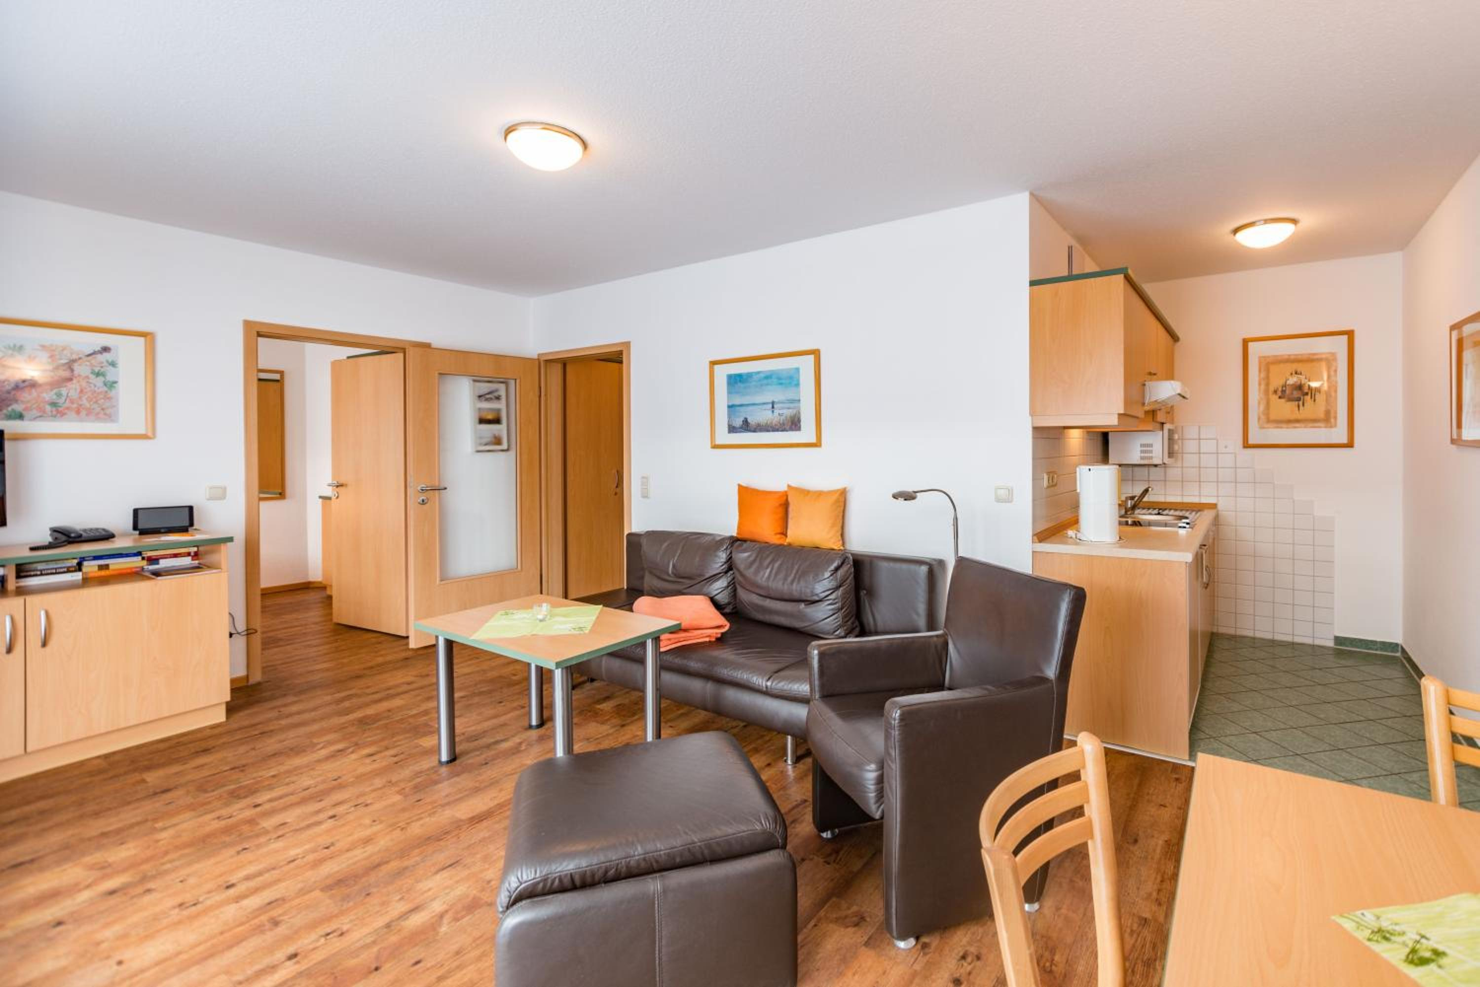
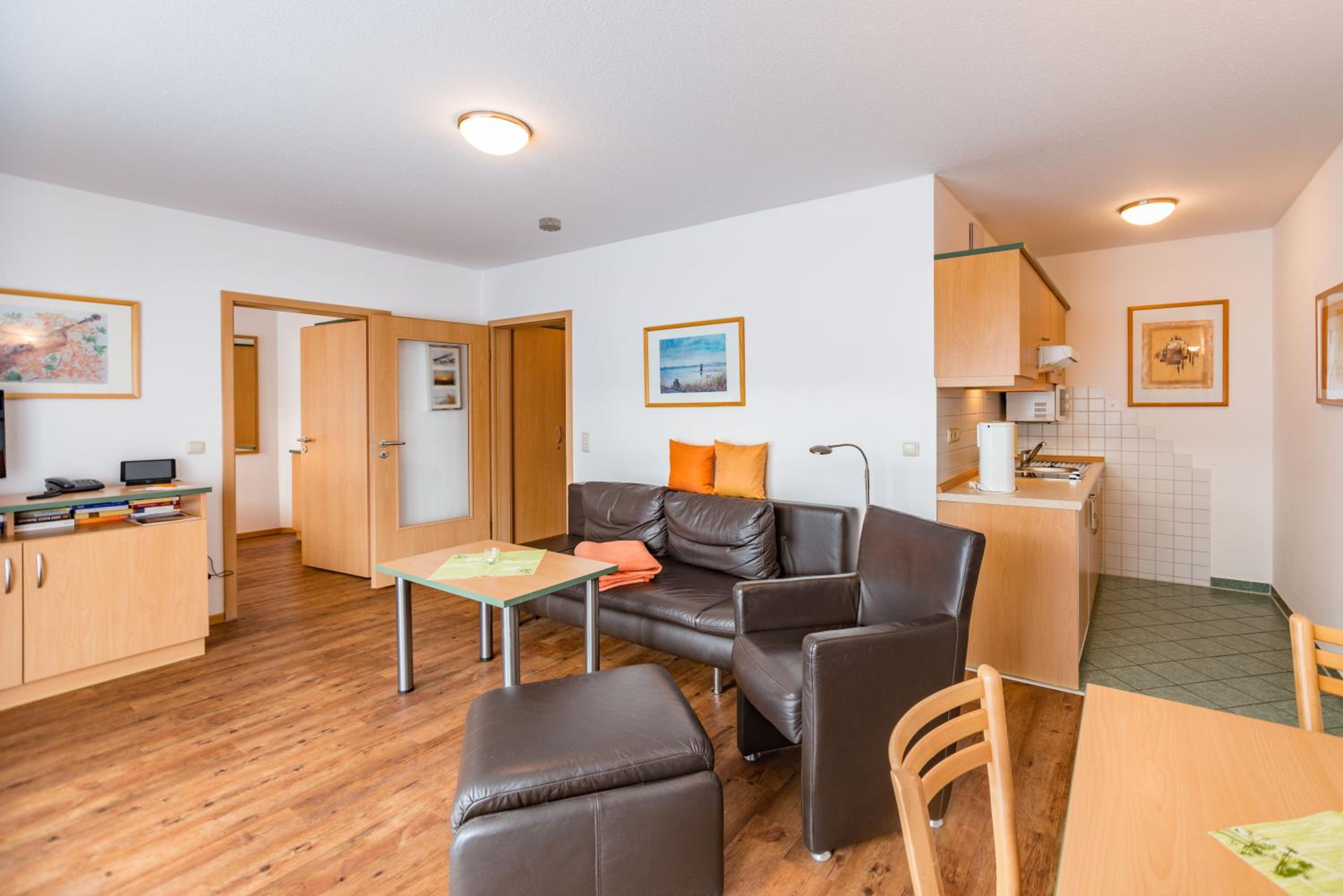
+ smoke detector [539,217,561,232]
